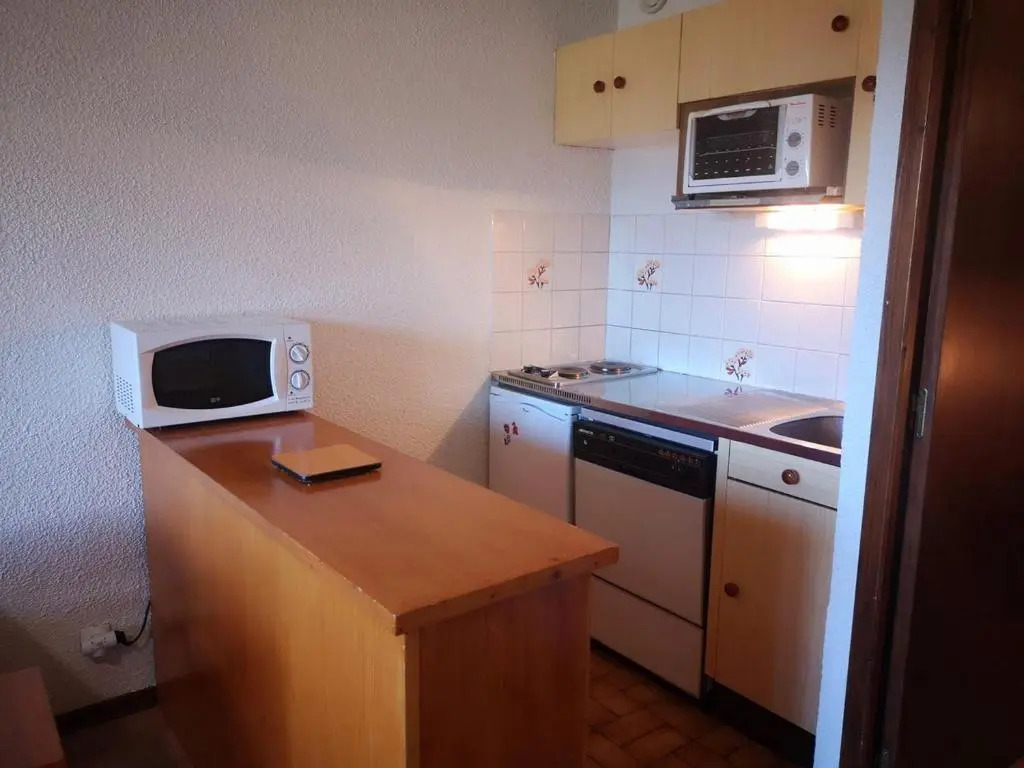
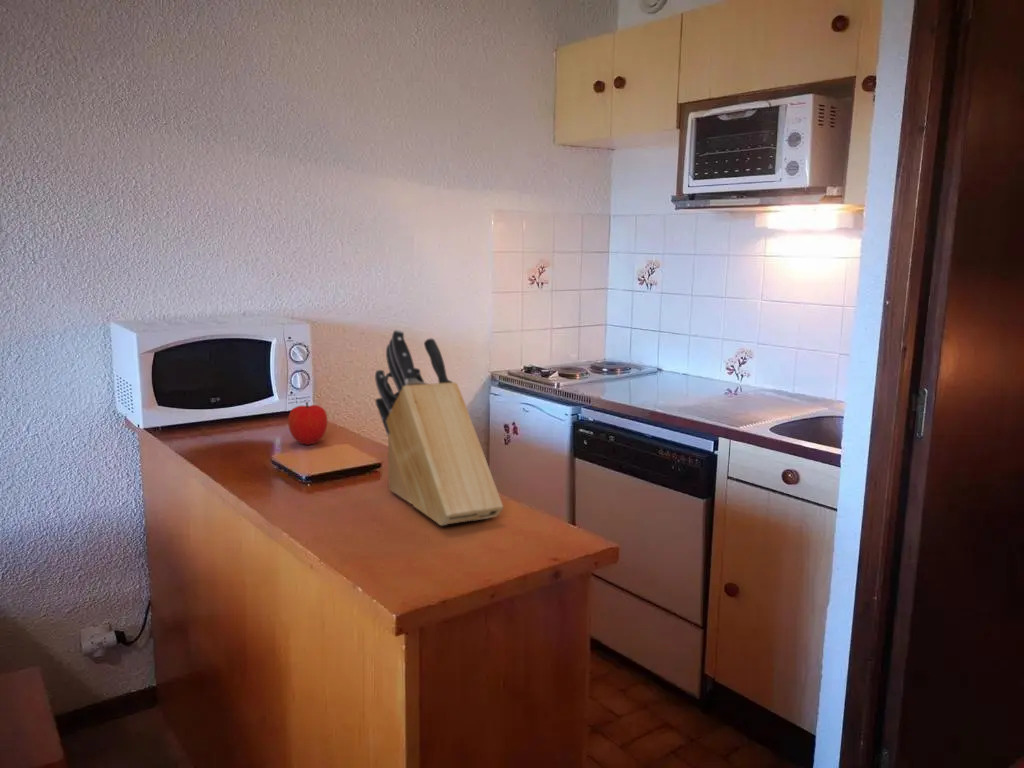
+ fruit [287,401,328,446]
+ knife block [374,329,505,527]
